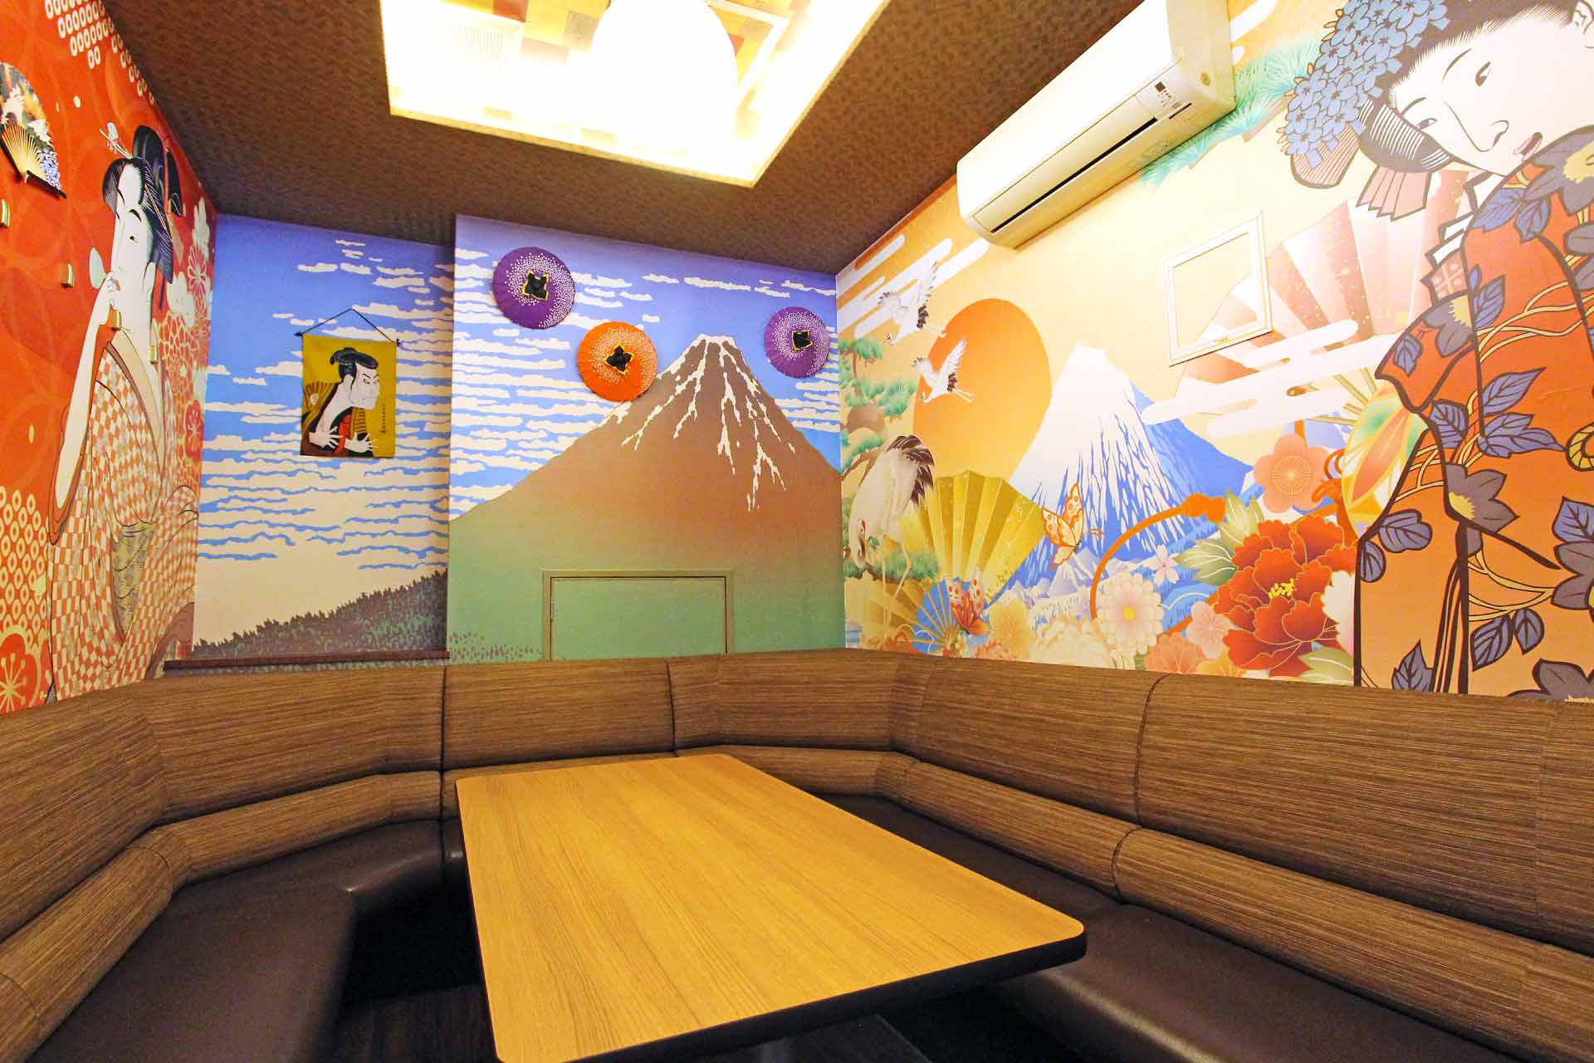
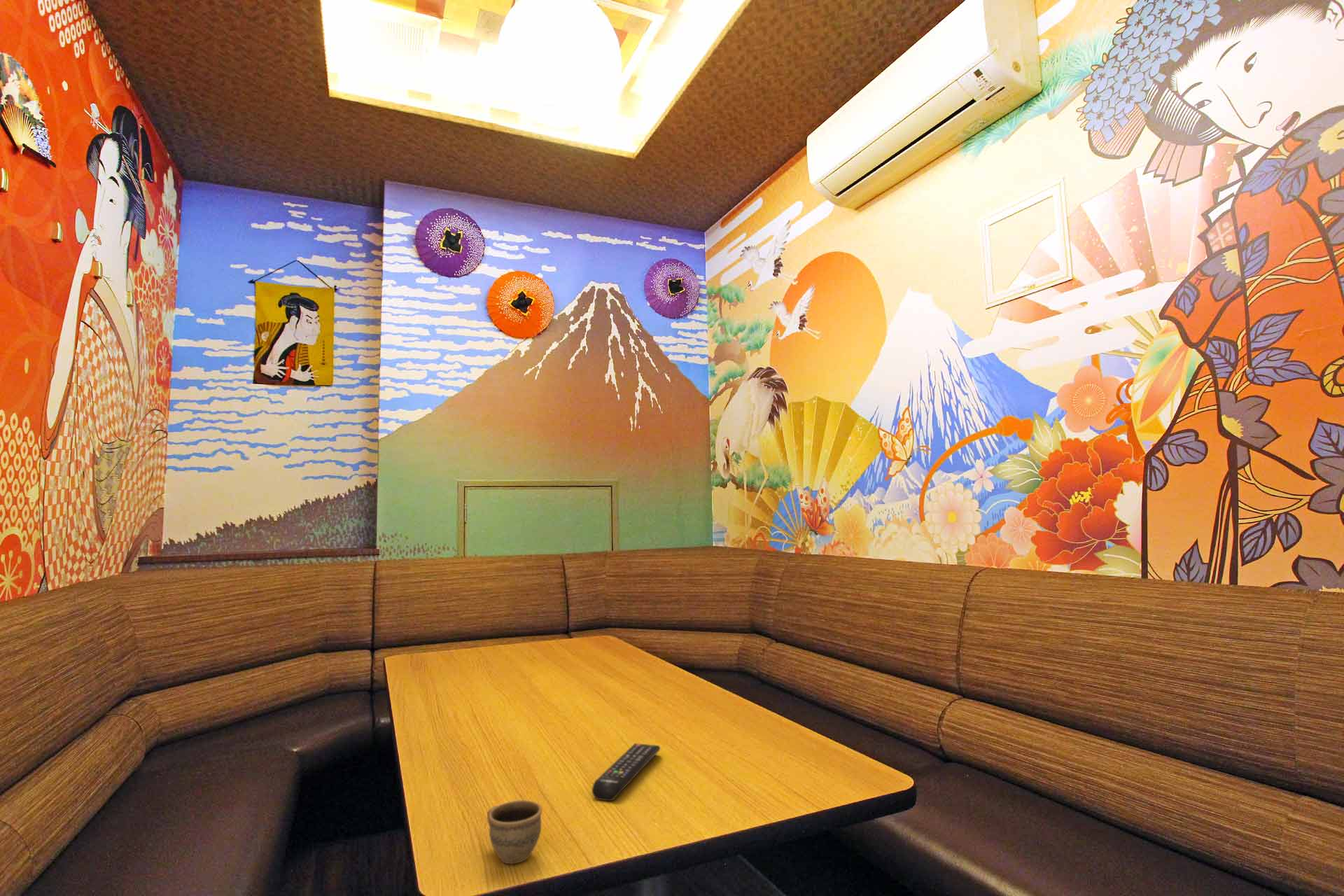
+ cup [486,799,543,865]
+ remote control [591,743,661,802]
